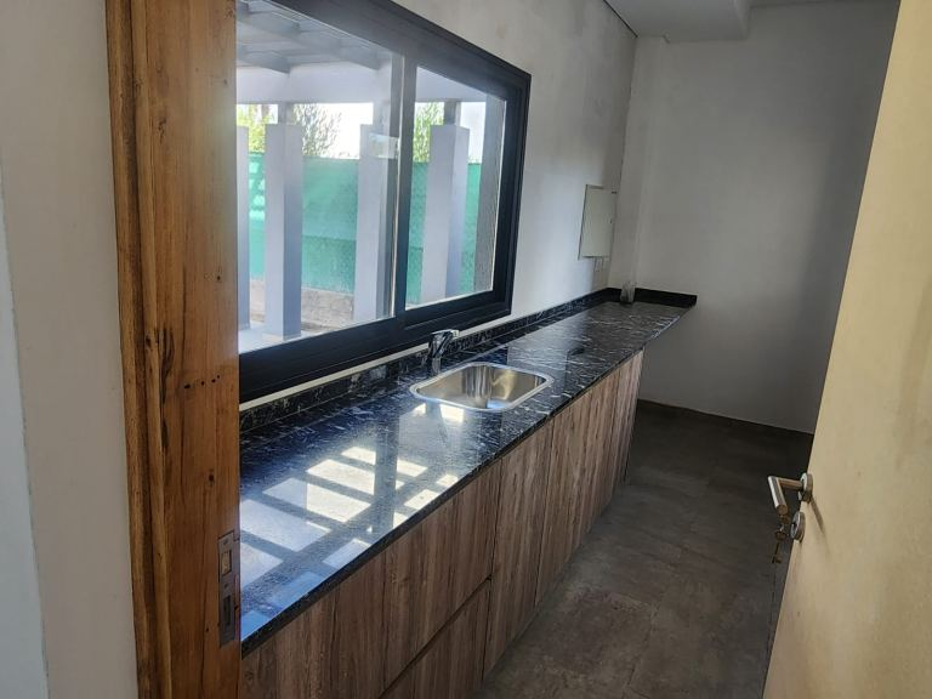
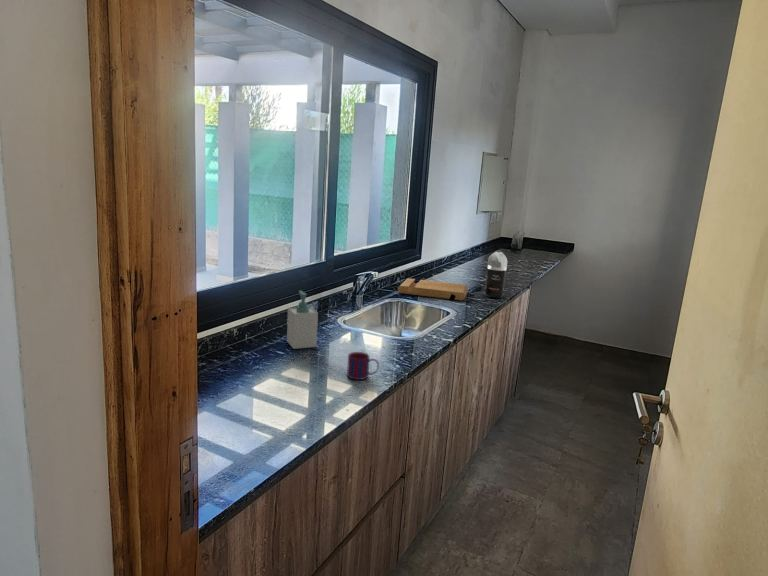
+ cutting board [397,277,469,301]
+ soap bottle [286,290,319,350]
+ spray bottle [484,250,508,299]
+ mug [346,351,380,381]
